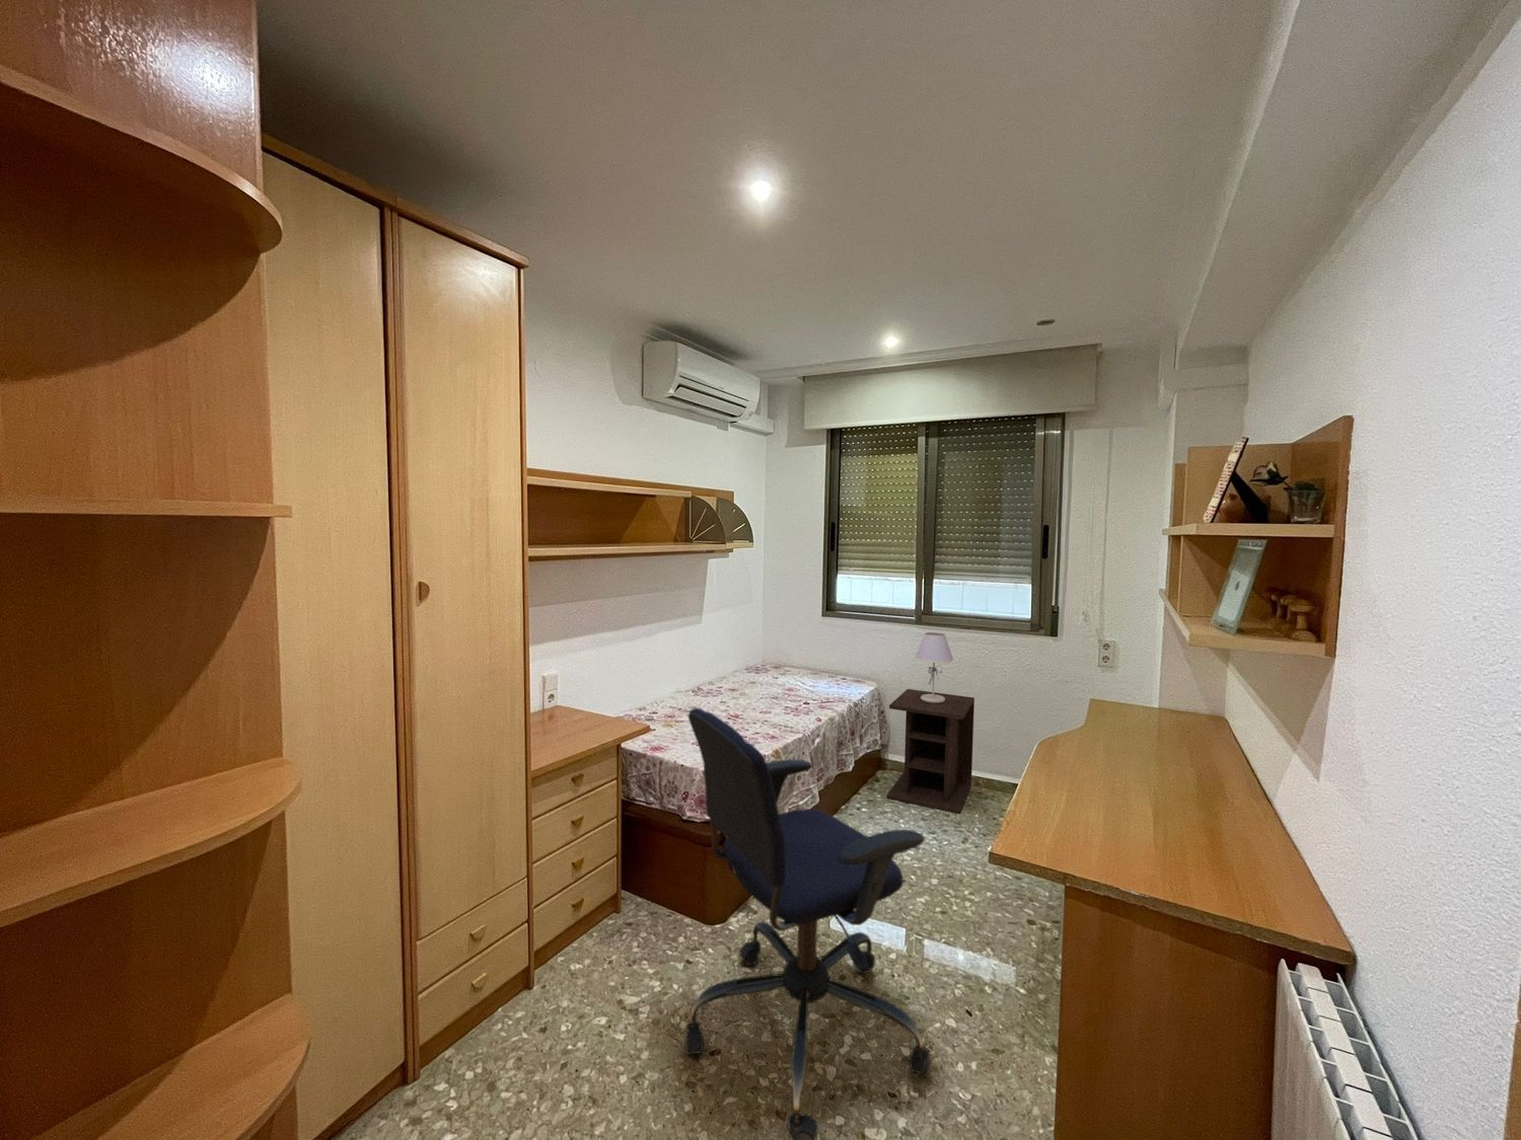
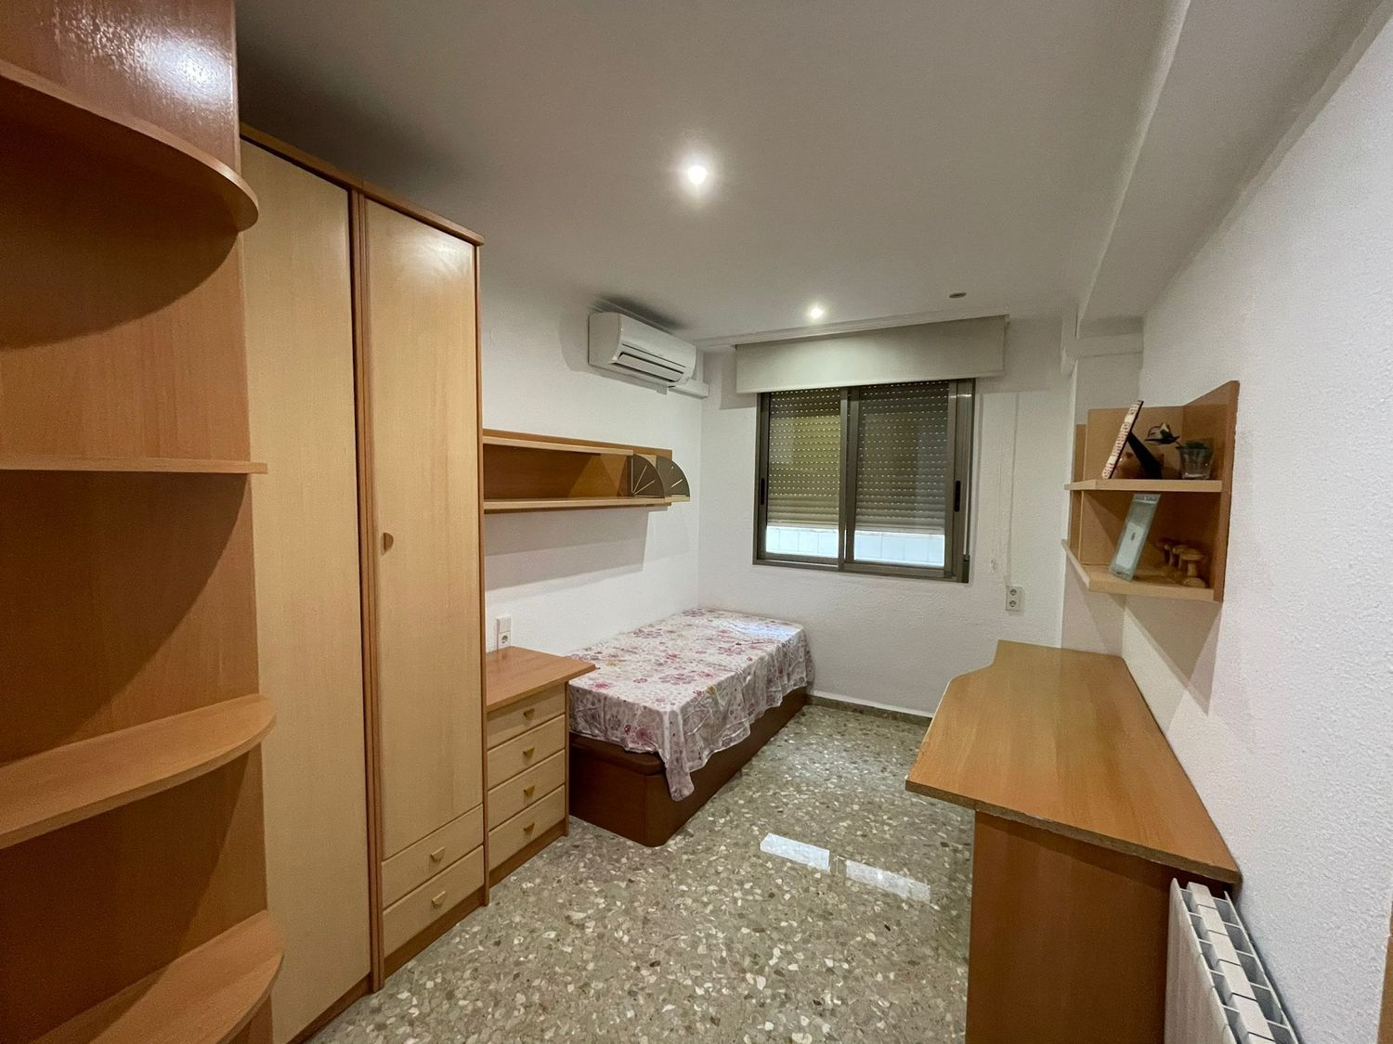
- table lamp [915,631,955,703]
- nightstand [886,689,975,814]
- office chair [684,708,932,1140]
